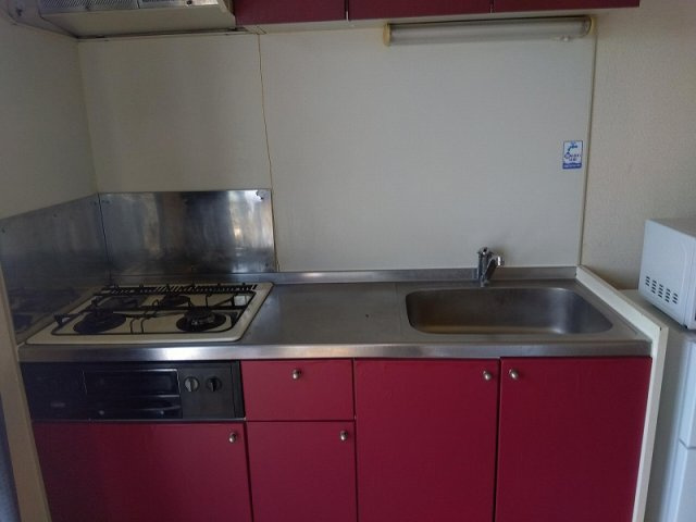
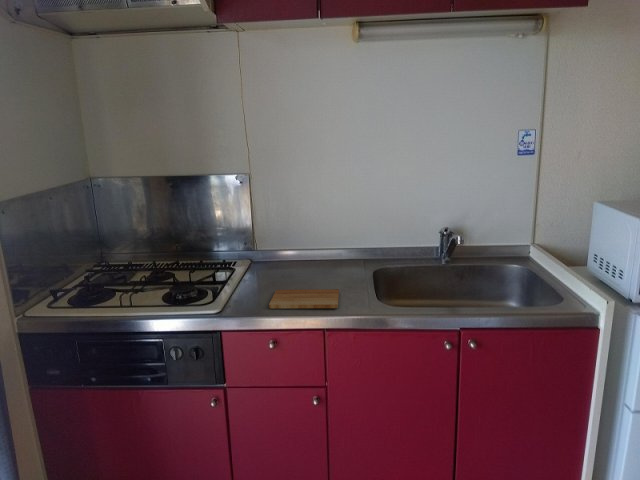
+ cutting board [268,288,340,309]
